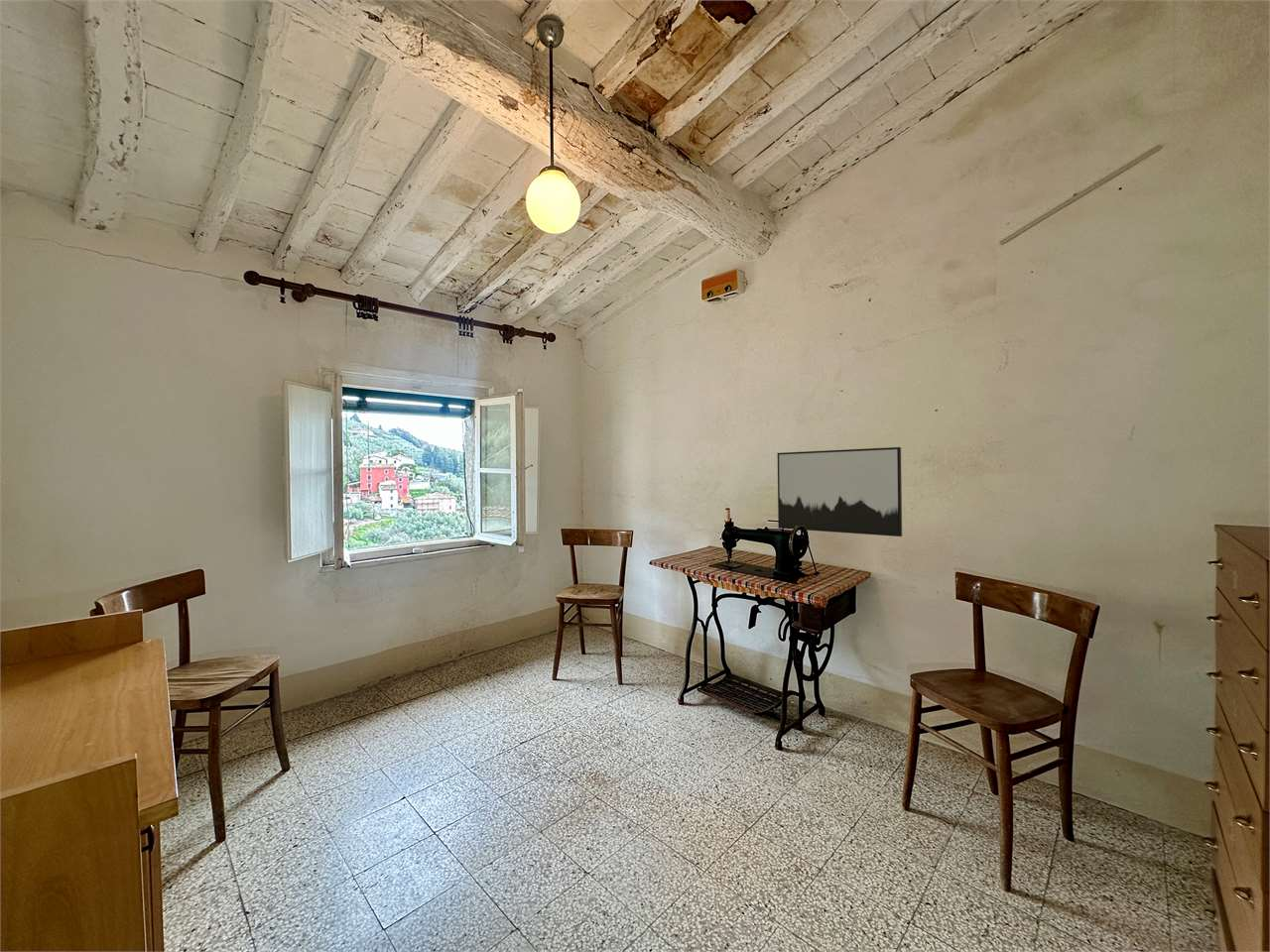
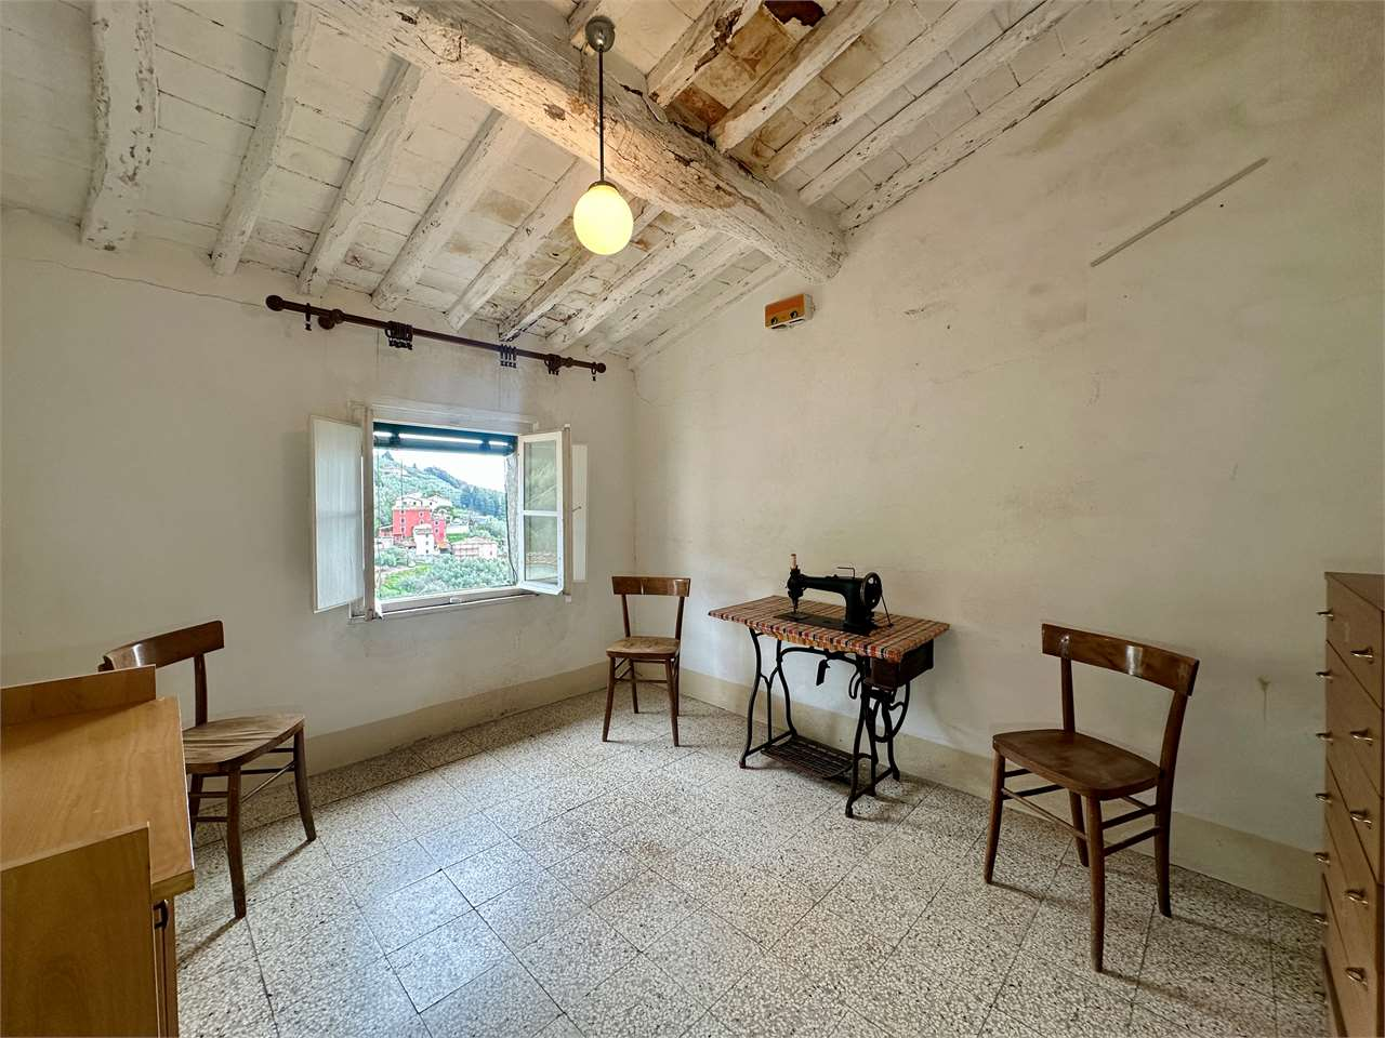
- wall art [777,446,903,537]
